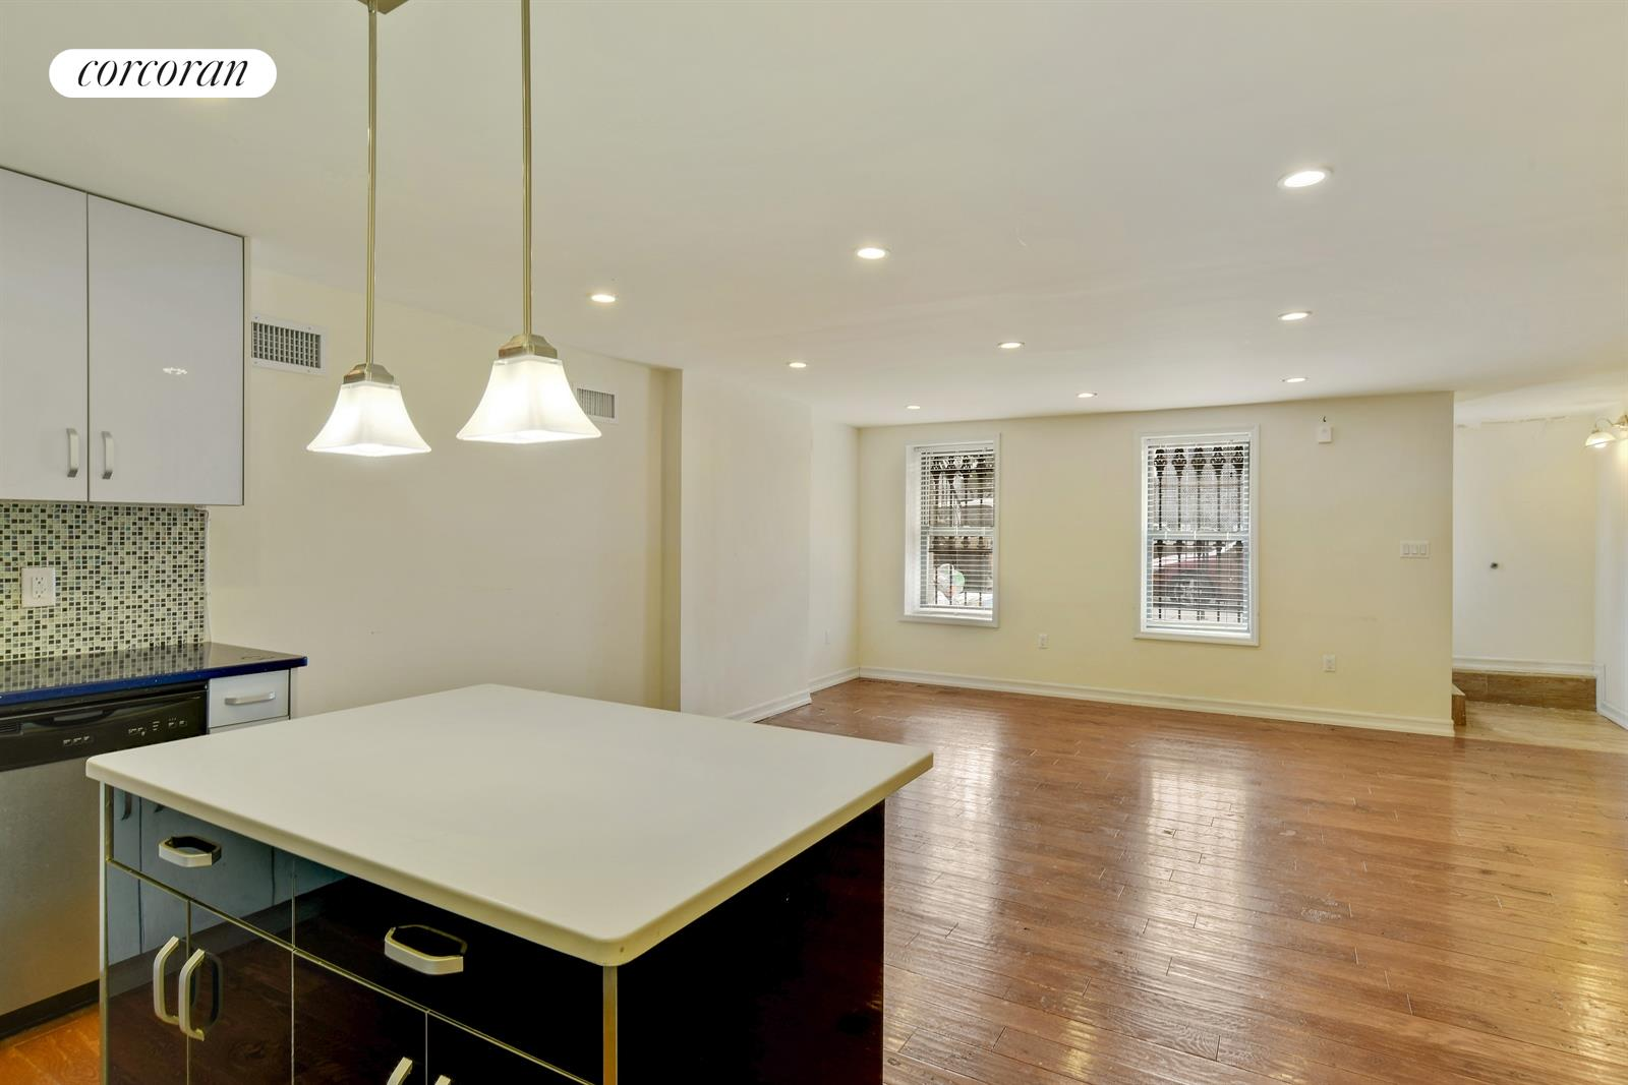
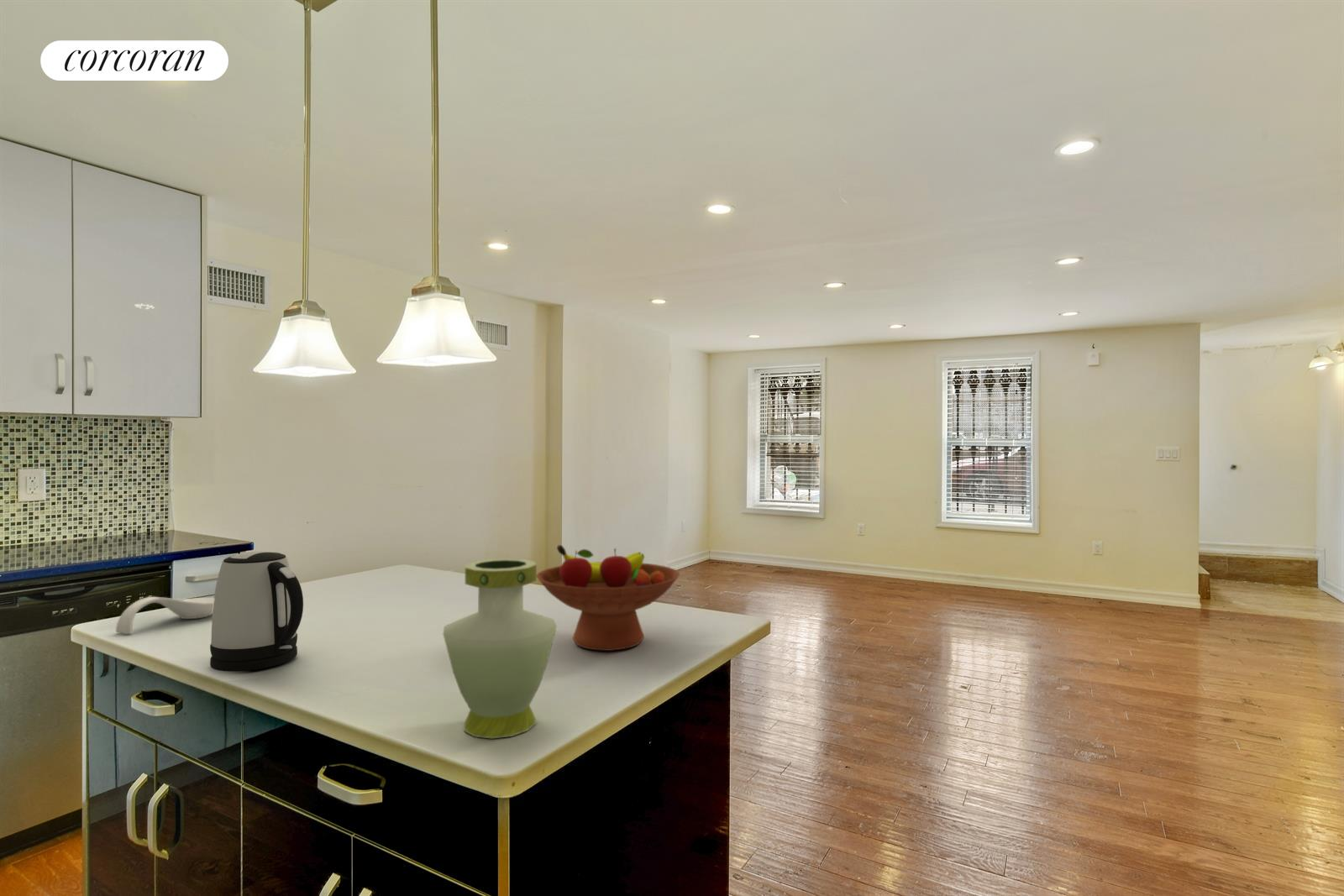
+ kettle [209,550,304,673]
+ fruit bowl [537,544,680,652]
+ vase [443,558,558,739]
+ spoon rest [115,596,214,635]
